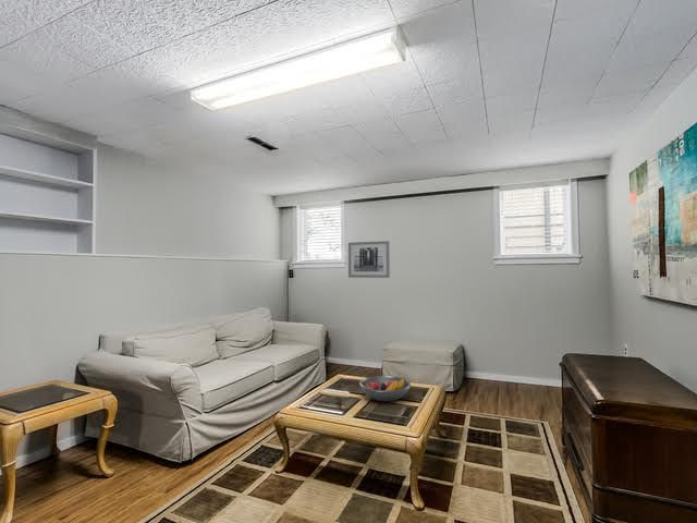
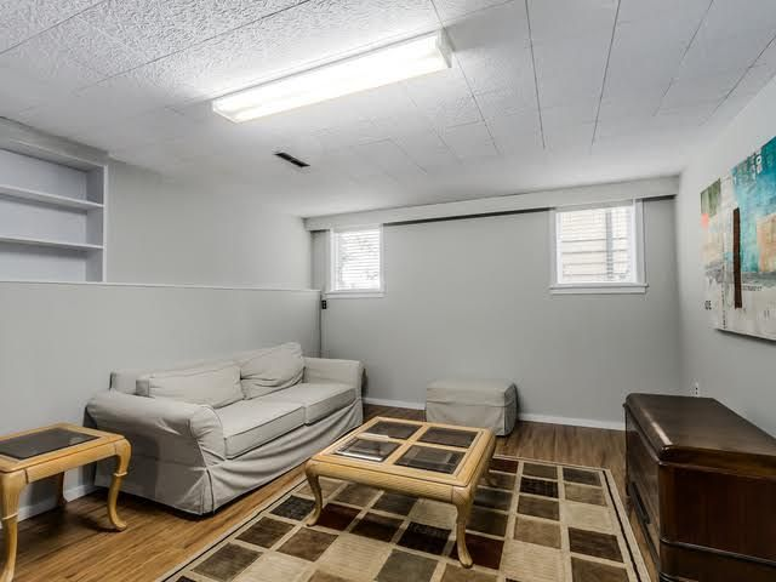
- wall art [347,240,391,279]
- fruit bowl [358,375,412,402]
